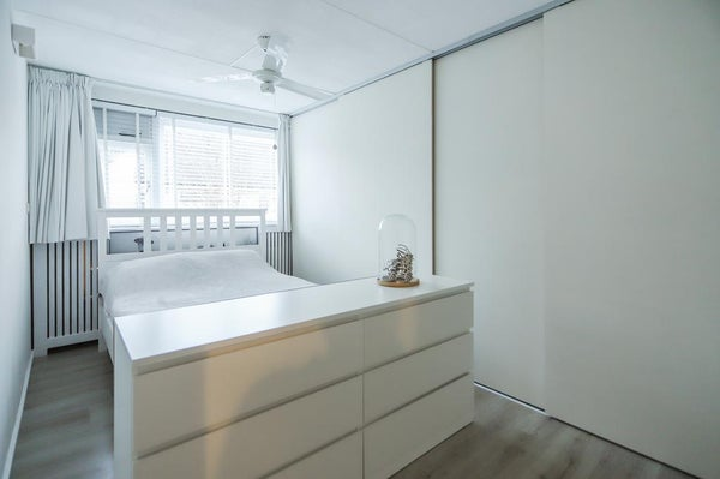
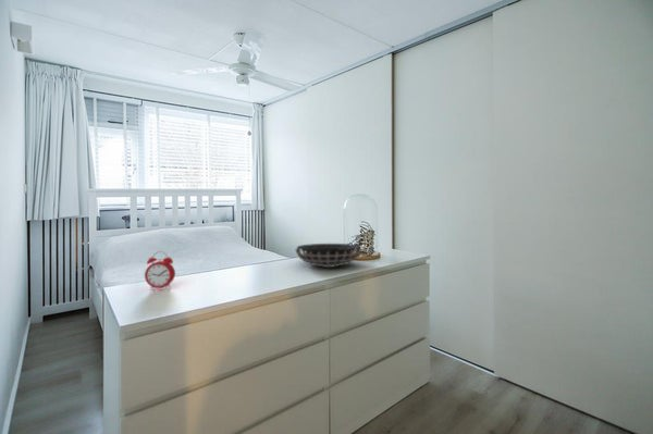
+ decorative bowl [294,243,362,269]
+ alarm clock [144,250,176,292]
